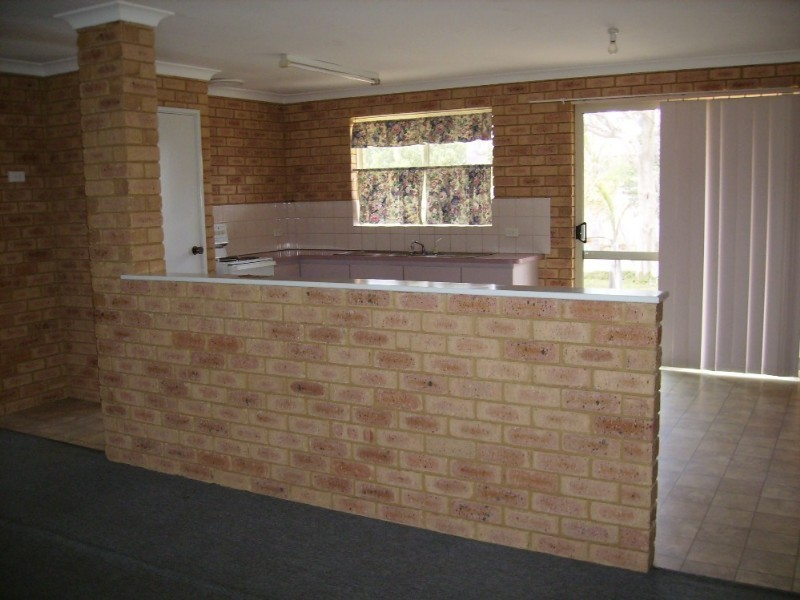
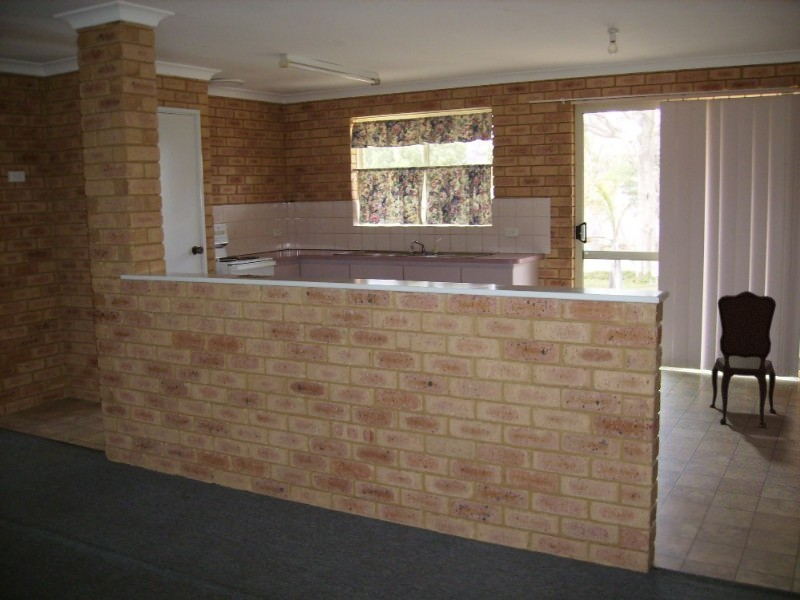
+ chair [709,290,777,428]
